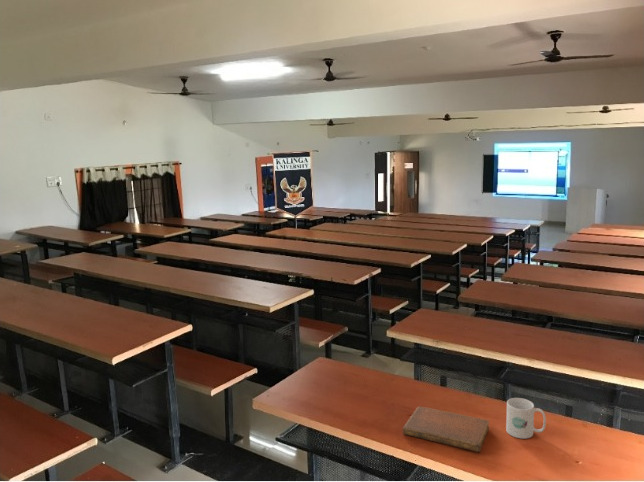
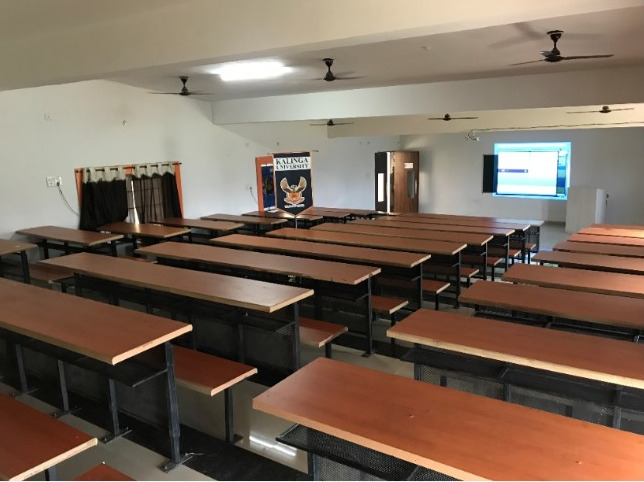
- mug [505,397,547,440]
- notebook [402,406,490,453]
